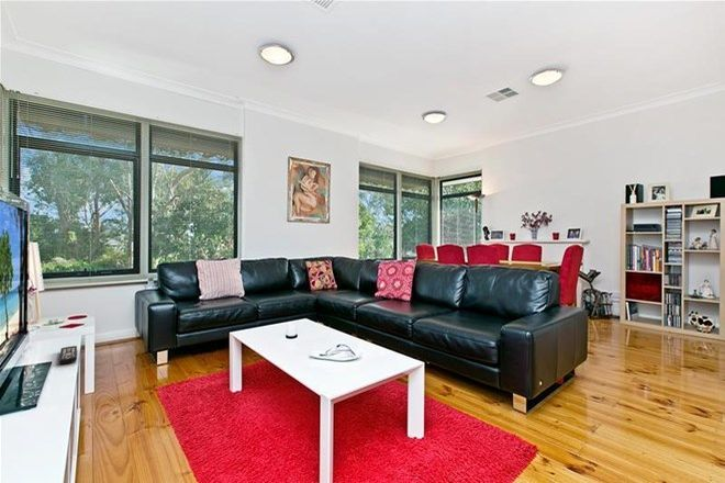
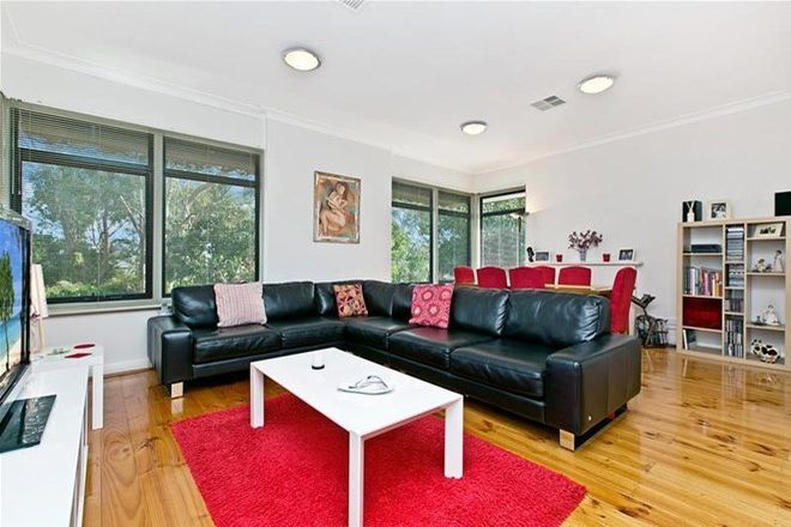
- remote control [58,345,78,366]
